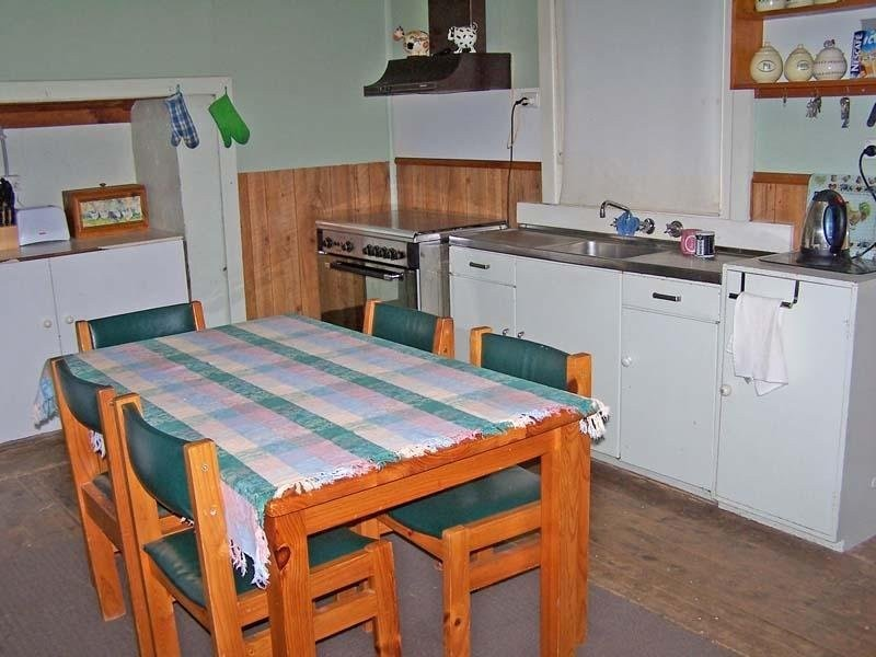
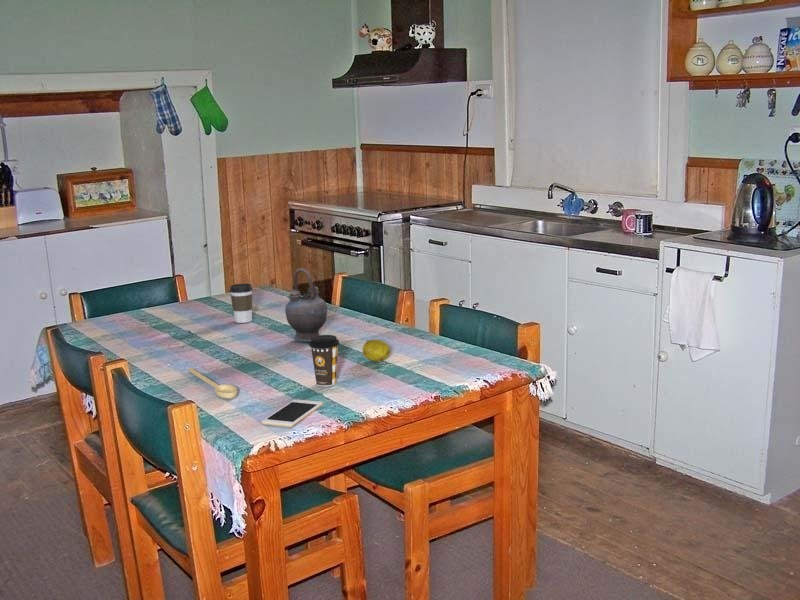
+ fruit [362,338,391,363]
+ teapot [284,267,328,343]
+ coffee cup [308,334,340,387]
+ coffee cup [229,283,254,324]
+ cell phone [261,398,324,428]
+ spoon [188,367,238,400]
